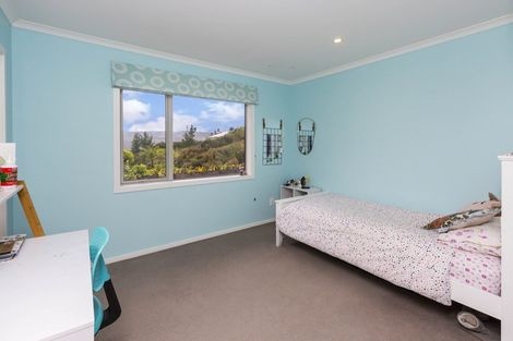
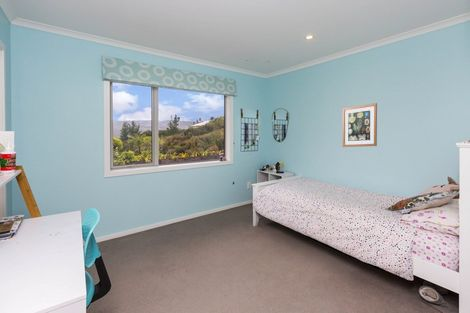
+ wall art [341,102,378,148]
